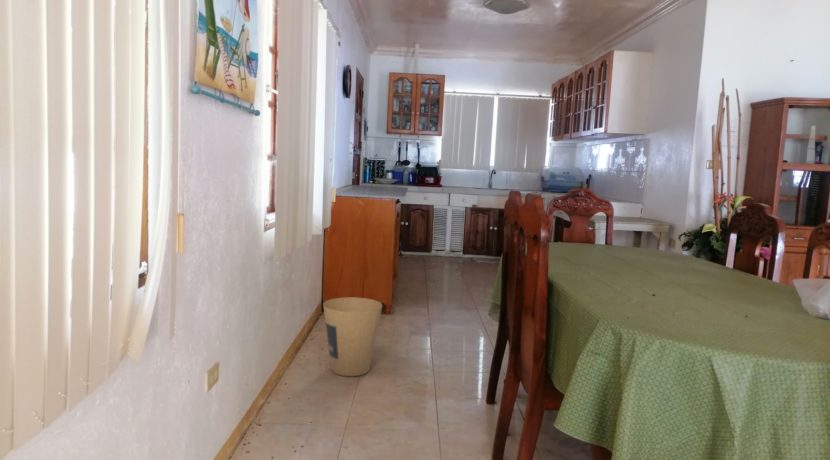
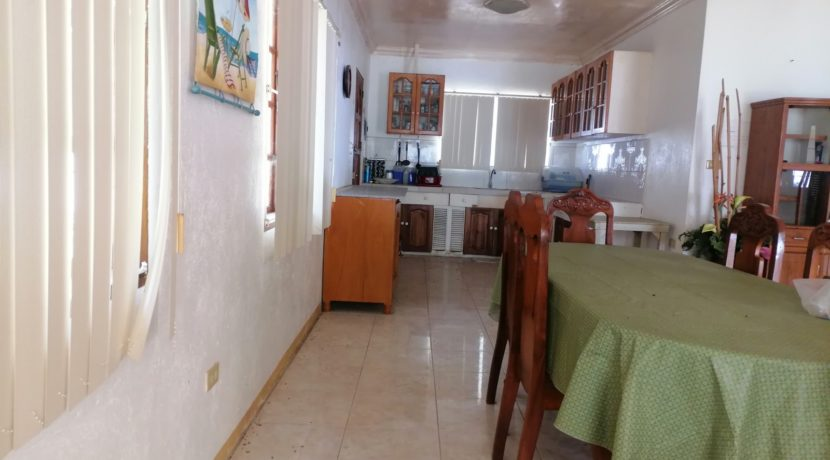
- trash can [322,296,383,377]
